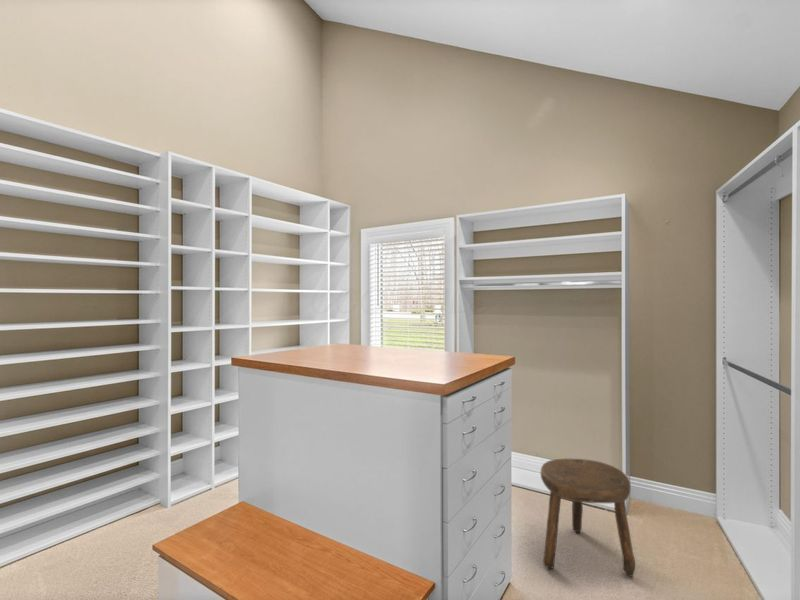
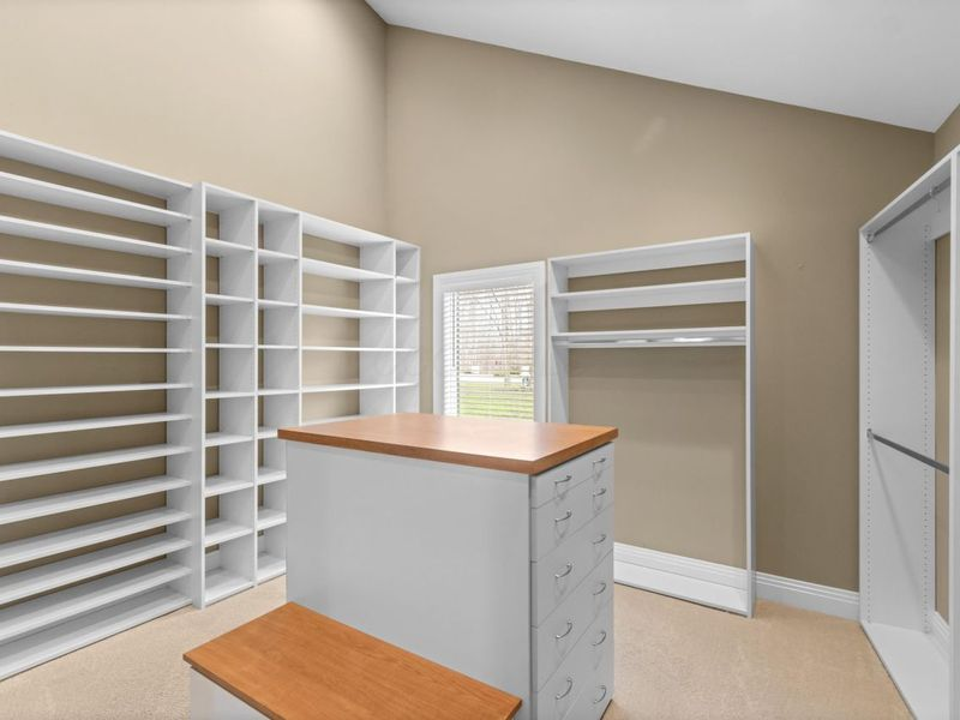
- stool [540,458,636,578]
